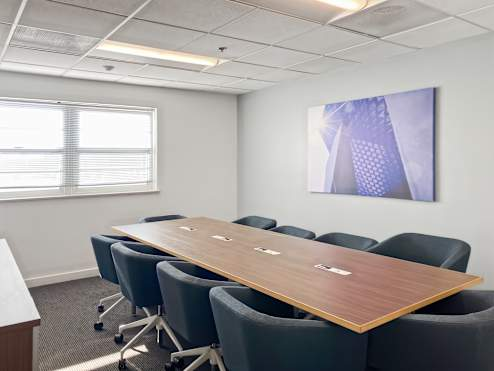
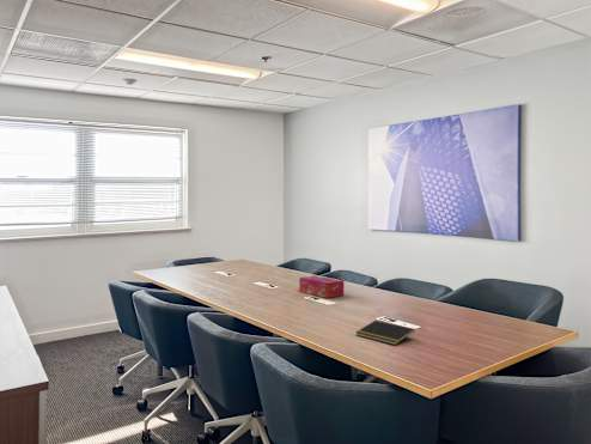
+ tissue box [298,274,345,299]
+ notepad [354,320,415,346]
